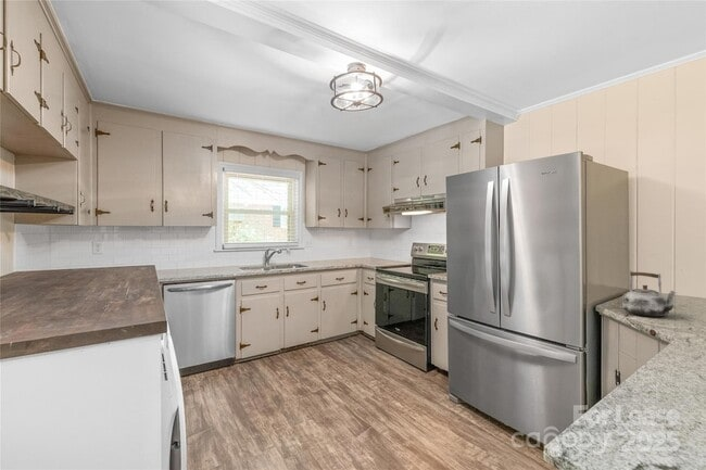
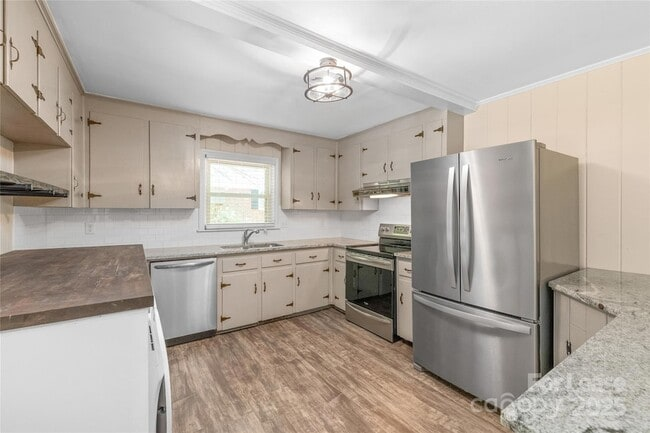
- kettle [621,270,678,318]
